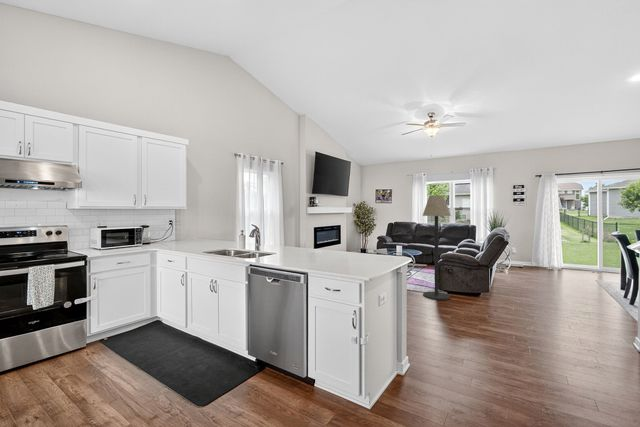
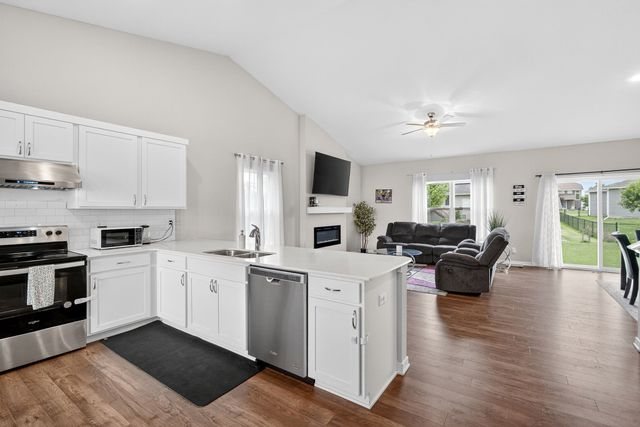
- floor lamp [422,195,452,301]
